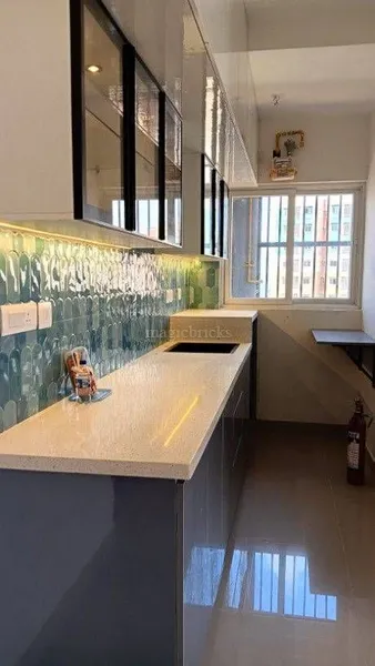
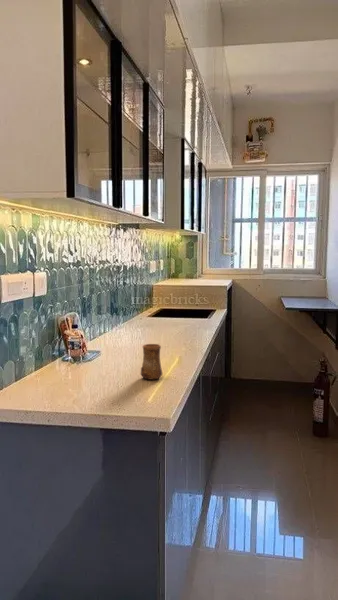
+ cup [140,343,163,381]
